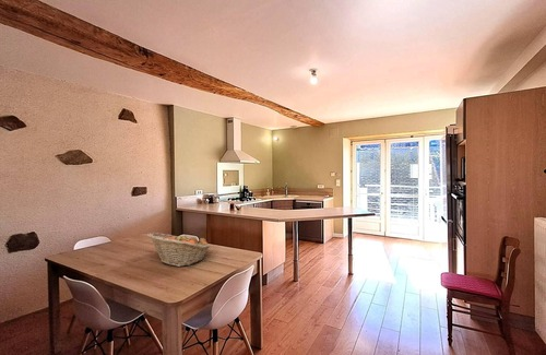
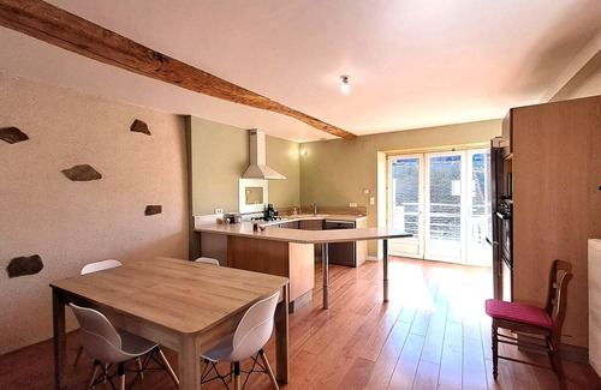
- fruit basket [146,232,212,268]
